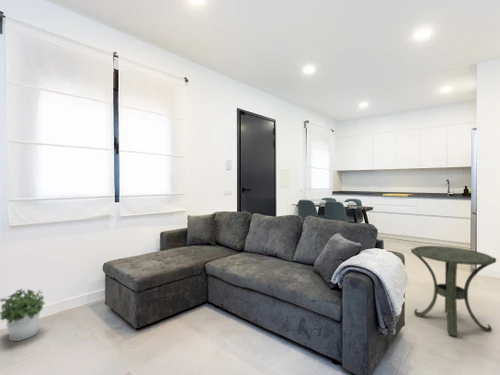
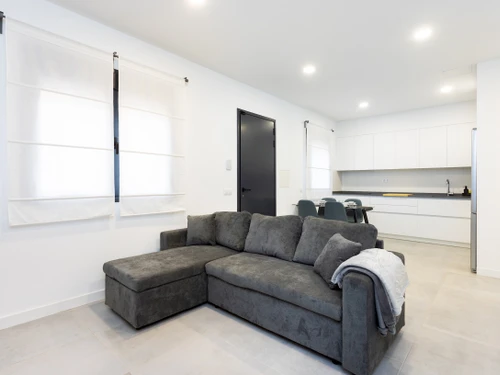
- side table [410,245,497,338]
- potted plant [0,288,46,342]
